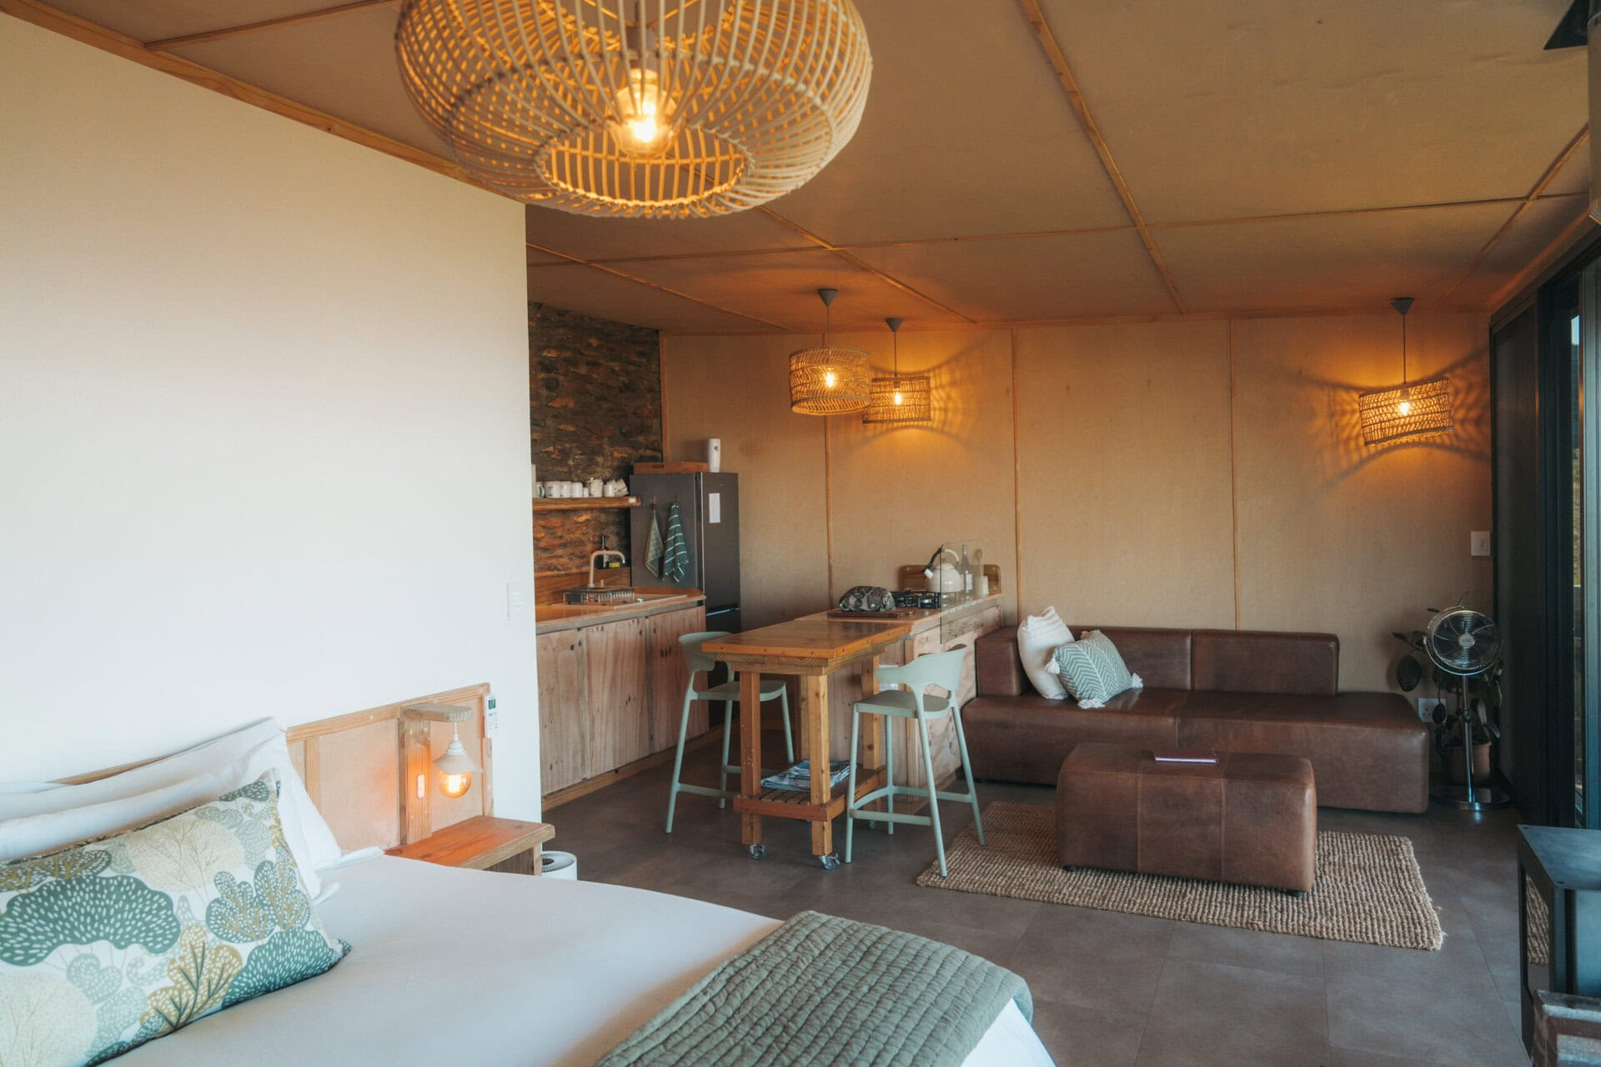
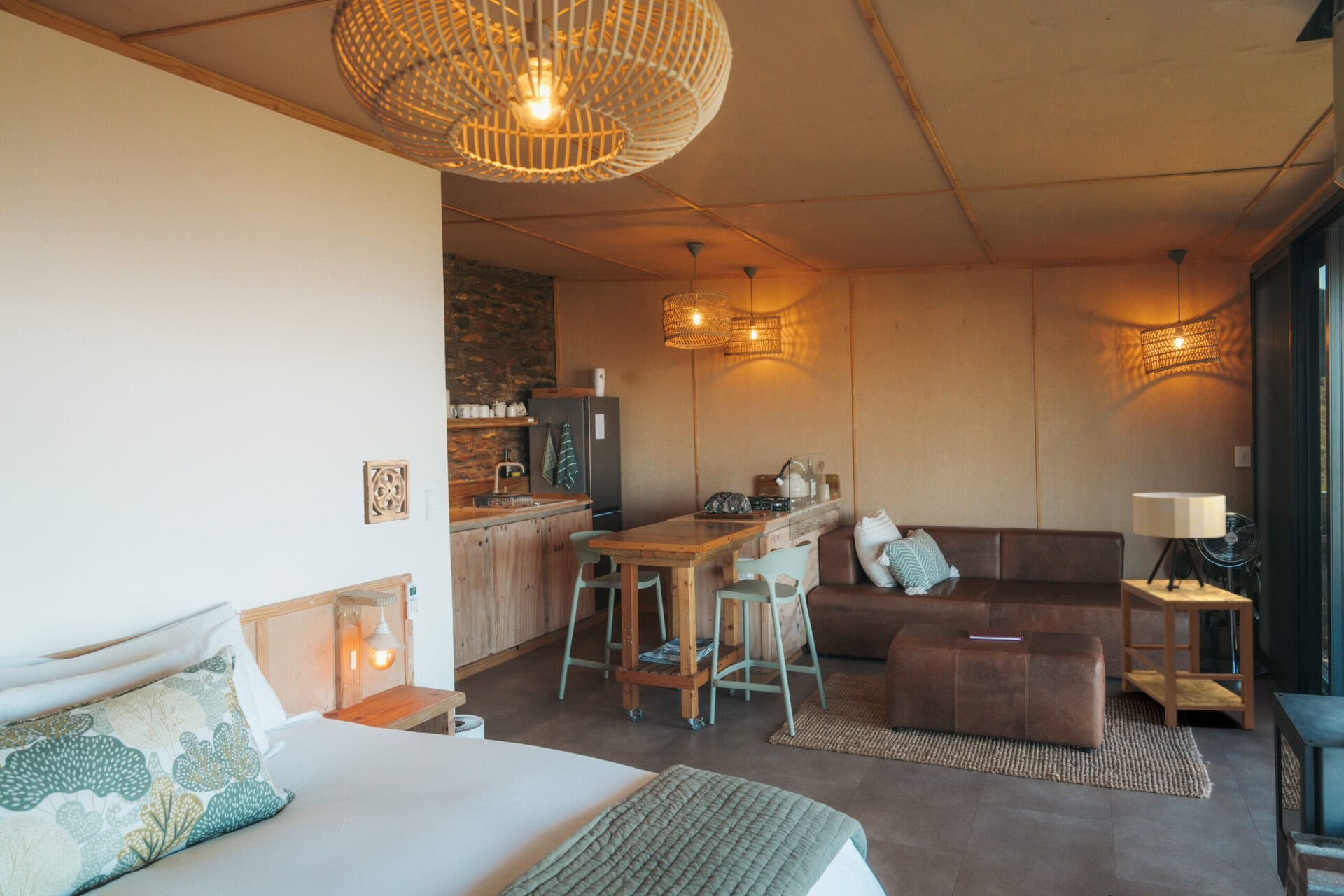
+ table lamp [1132,492,1226,591]
+ side table [1120,579,1254,729]
+ wall ornament [362,459,411,525]
